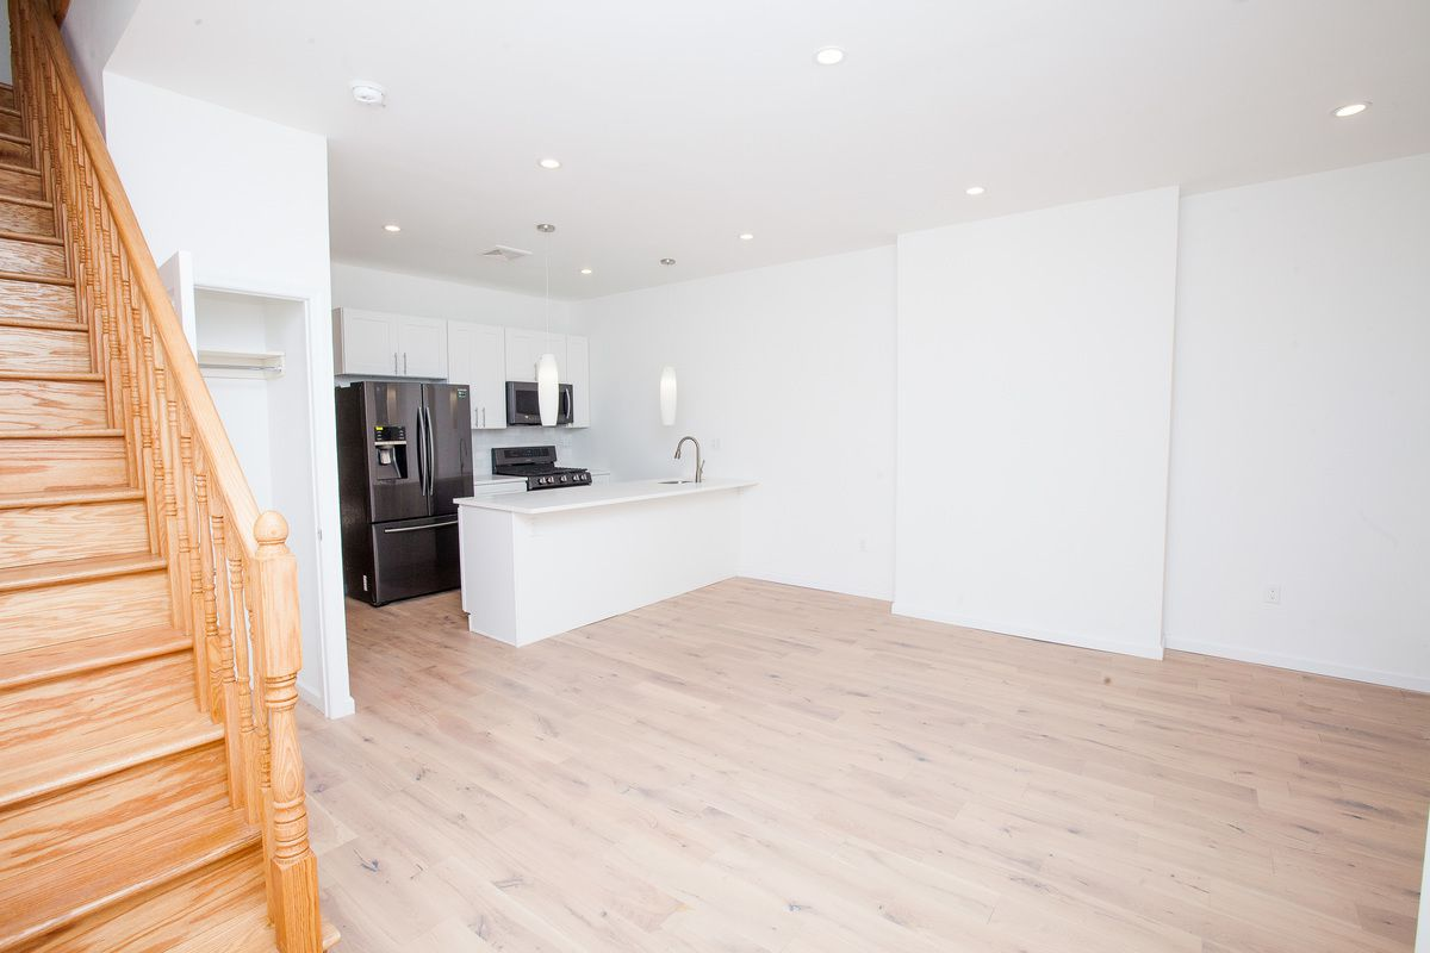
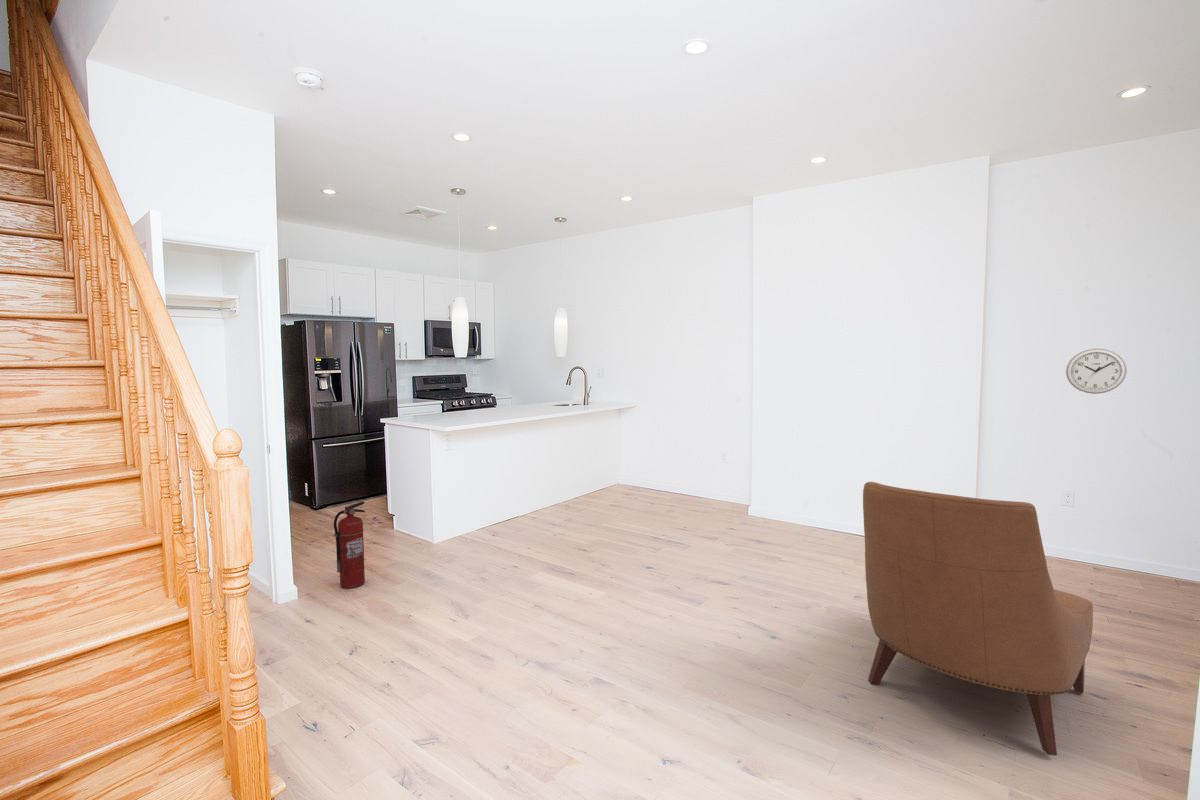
+ chair [862,481,1094,756]
+ fire extinguisher [333,501,367,589]
+ wall clock [1065,348,1128,395]
